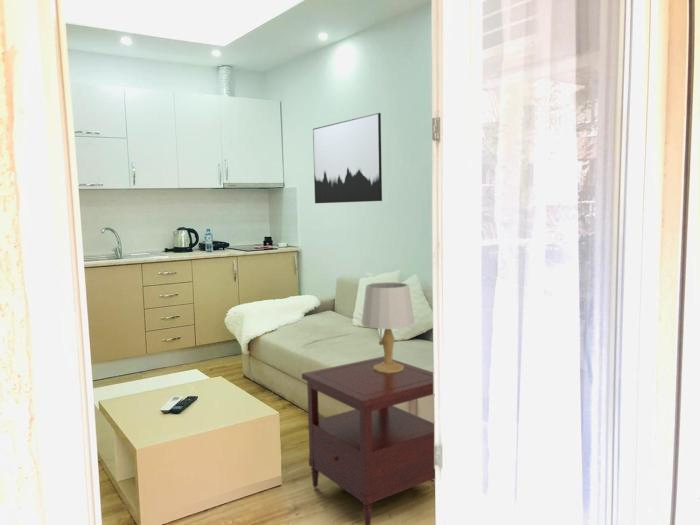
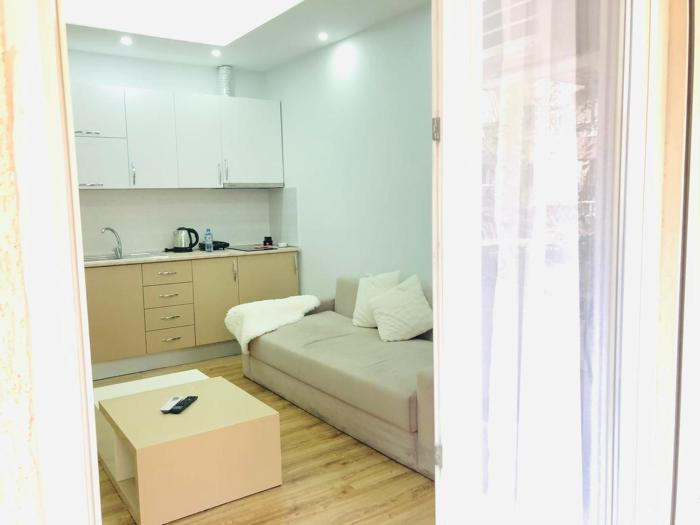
- table lamp [361,281,415,373]
- wall art [312,112,383,204]
- side table [301,355,436,525]
